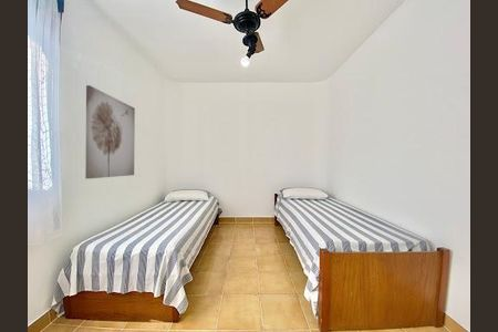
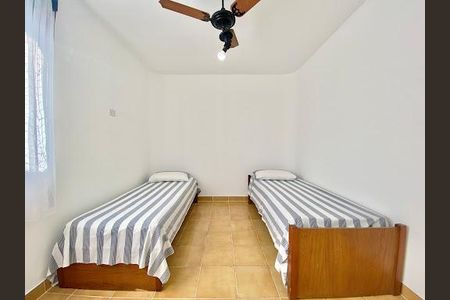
- wall art [84,84,136,179]
